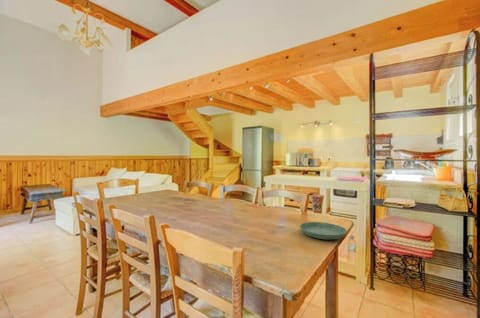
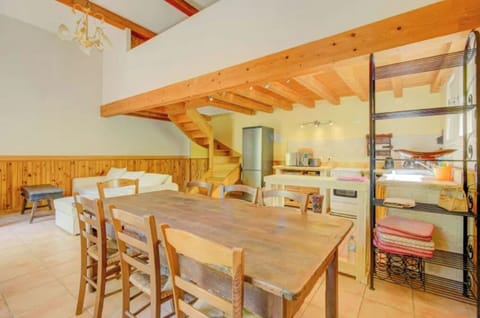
- saucer [299,221,348,240]
